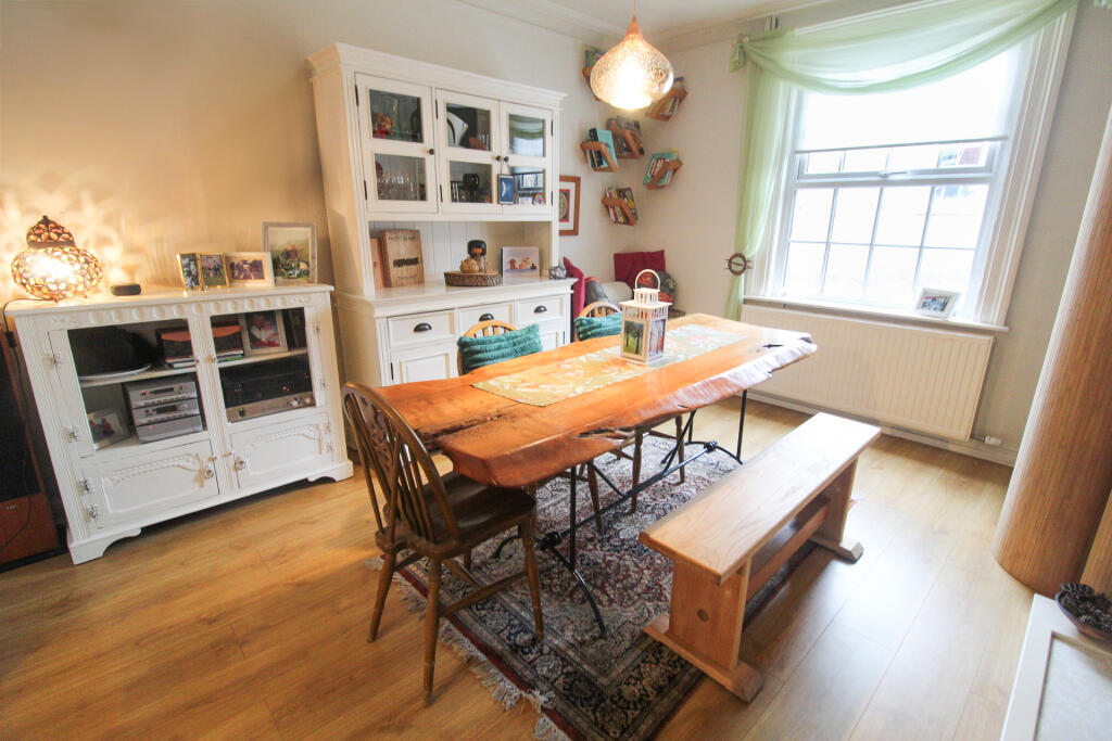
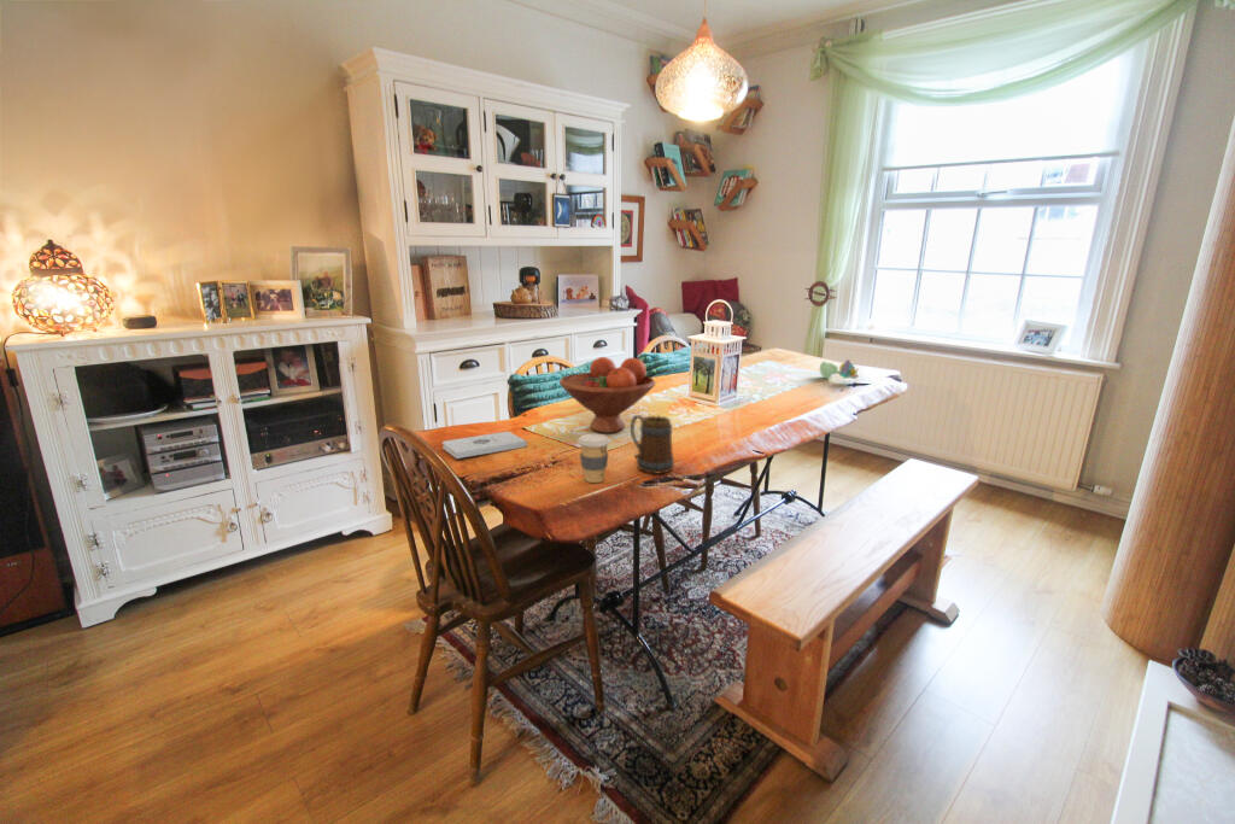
+ coffee cup [576,433,611,484]
+ fruit bowl [558,356,656,434]
+ notepad [441,431,528,460]
+ mug [630,414,675,474]
+ bust sculpture [819,358,860,380]
